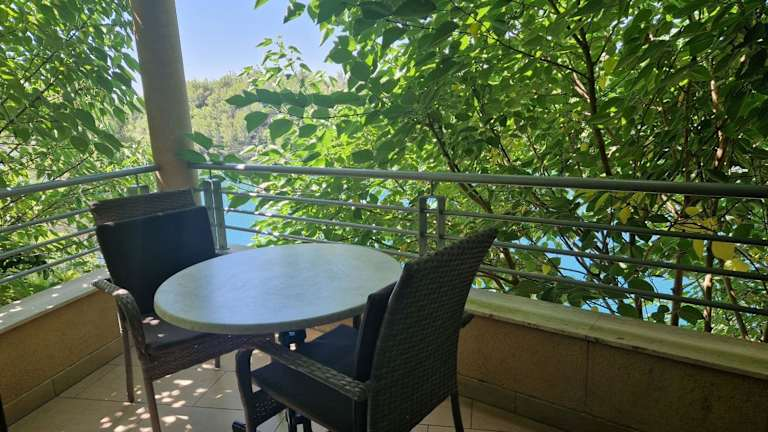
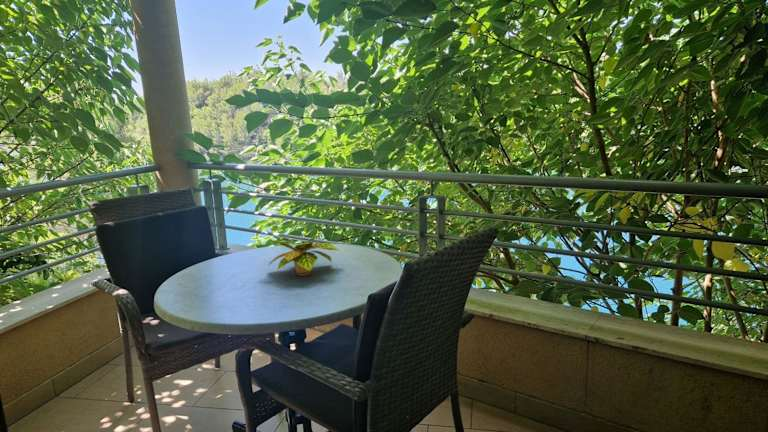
+ plant [264,233,342,277]
